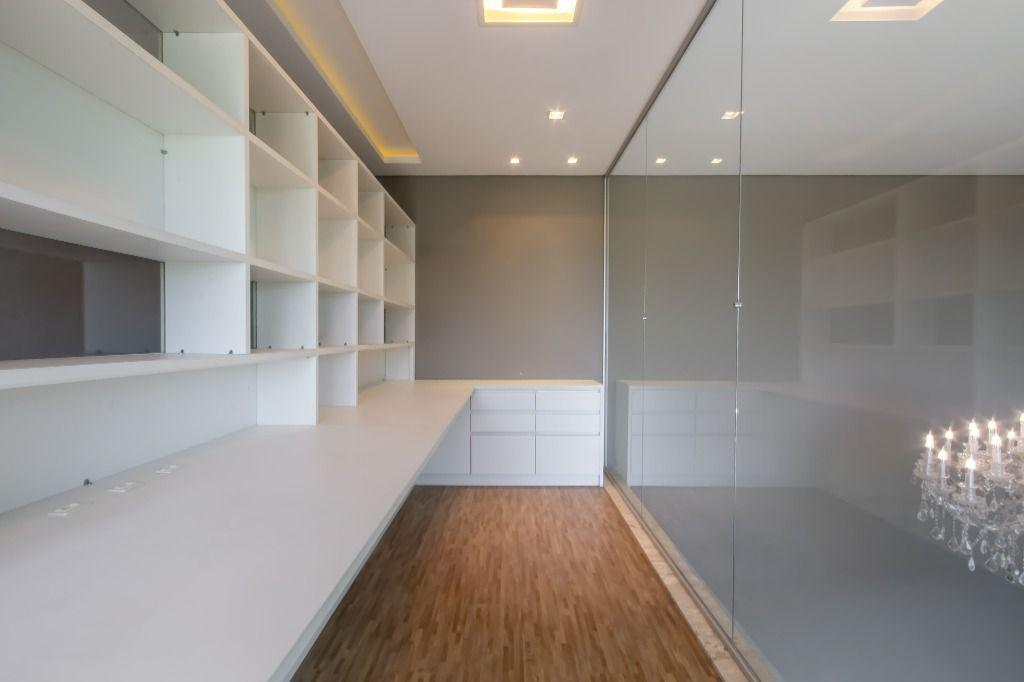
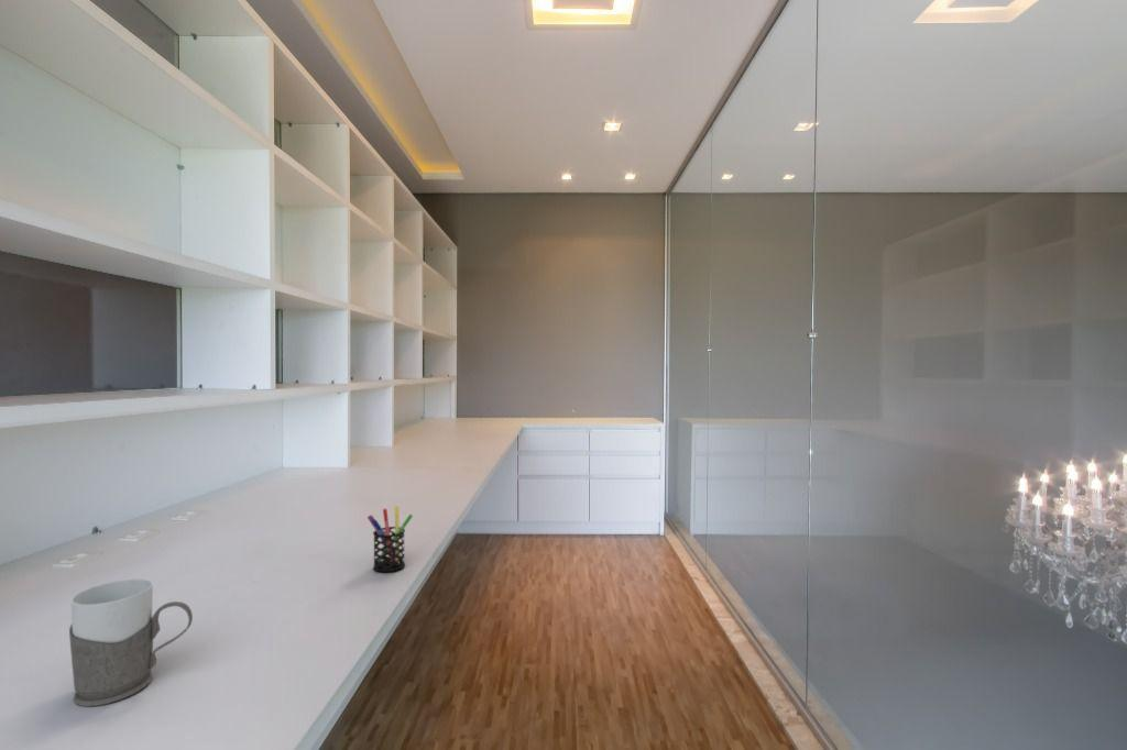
+ mug [68,577,194,707]
+ pen holder [366,505,414,573]
